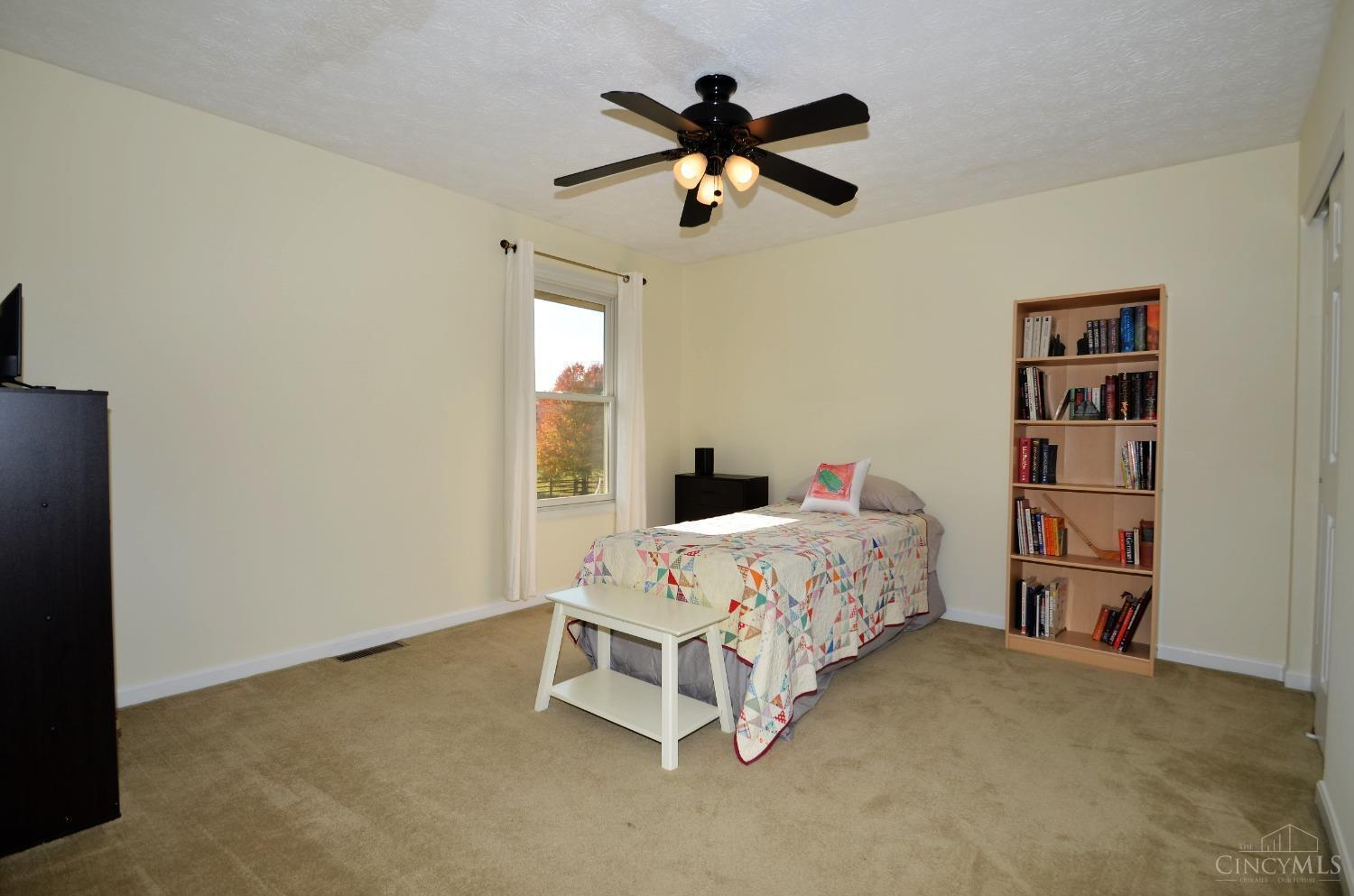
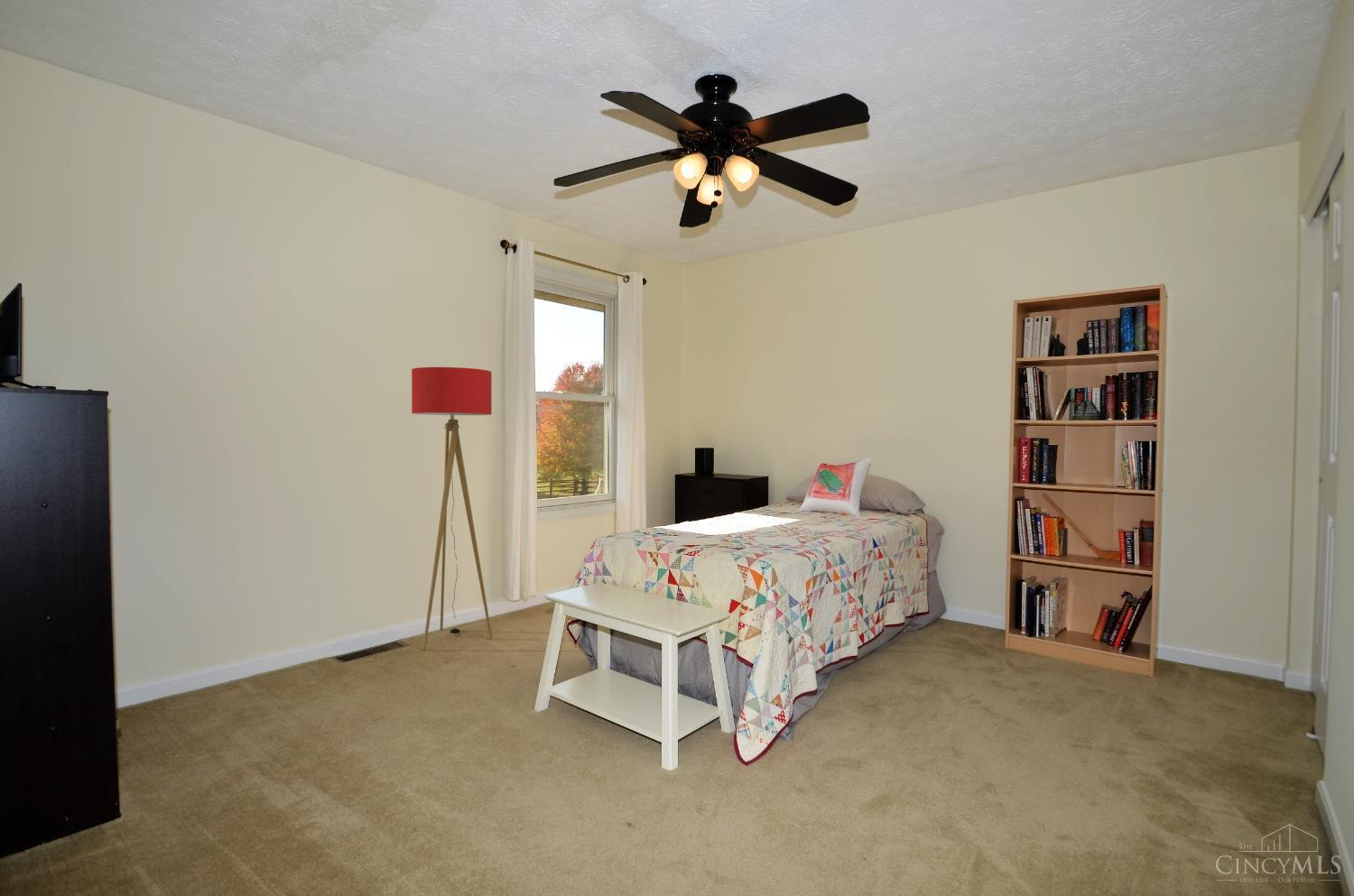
+ floor lamp [411,366,493,651]
